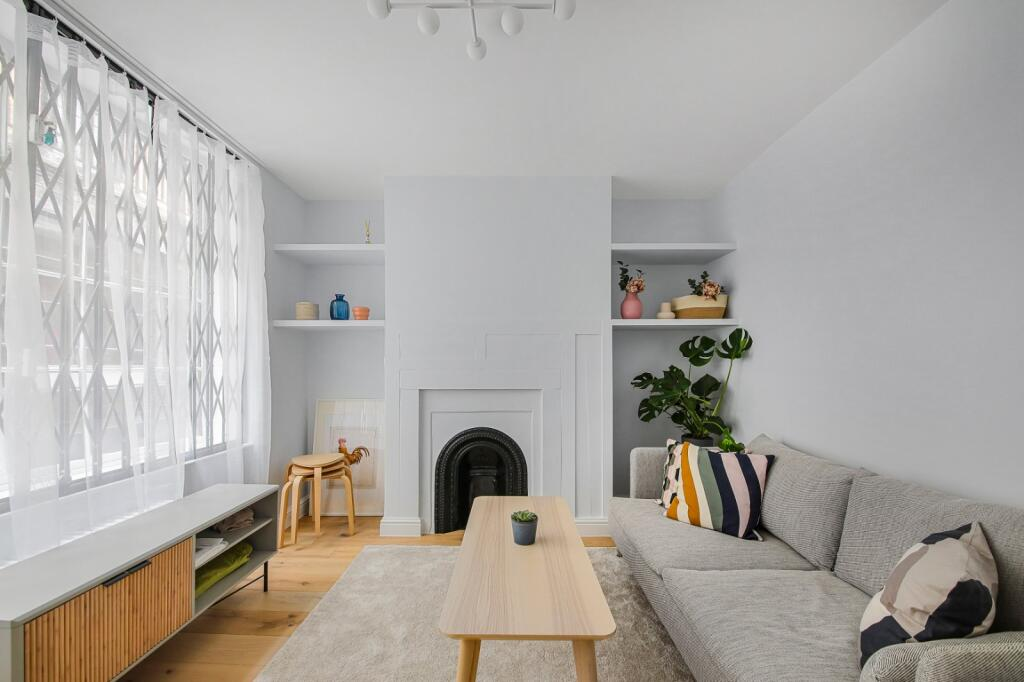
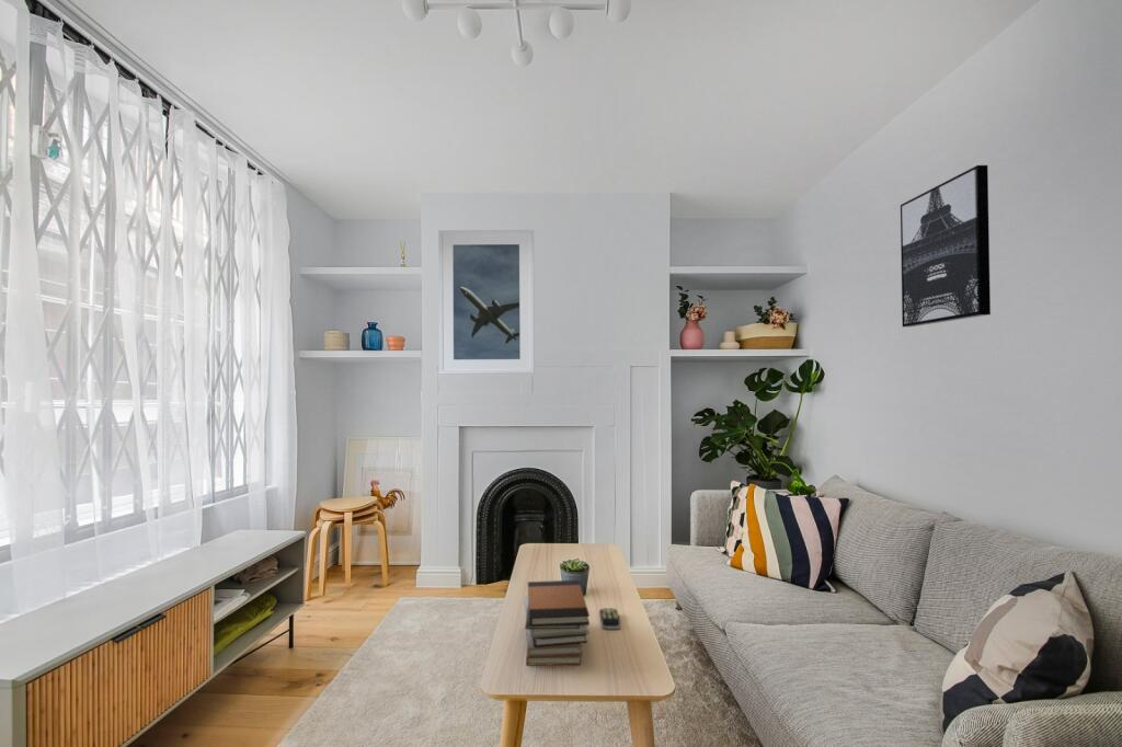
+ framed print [437,229,536,376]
+ remote control [598,607,621,630]
+ wall art [900,164,992,327]
+ book stack [524,579,591,666]
